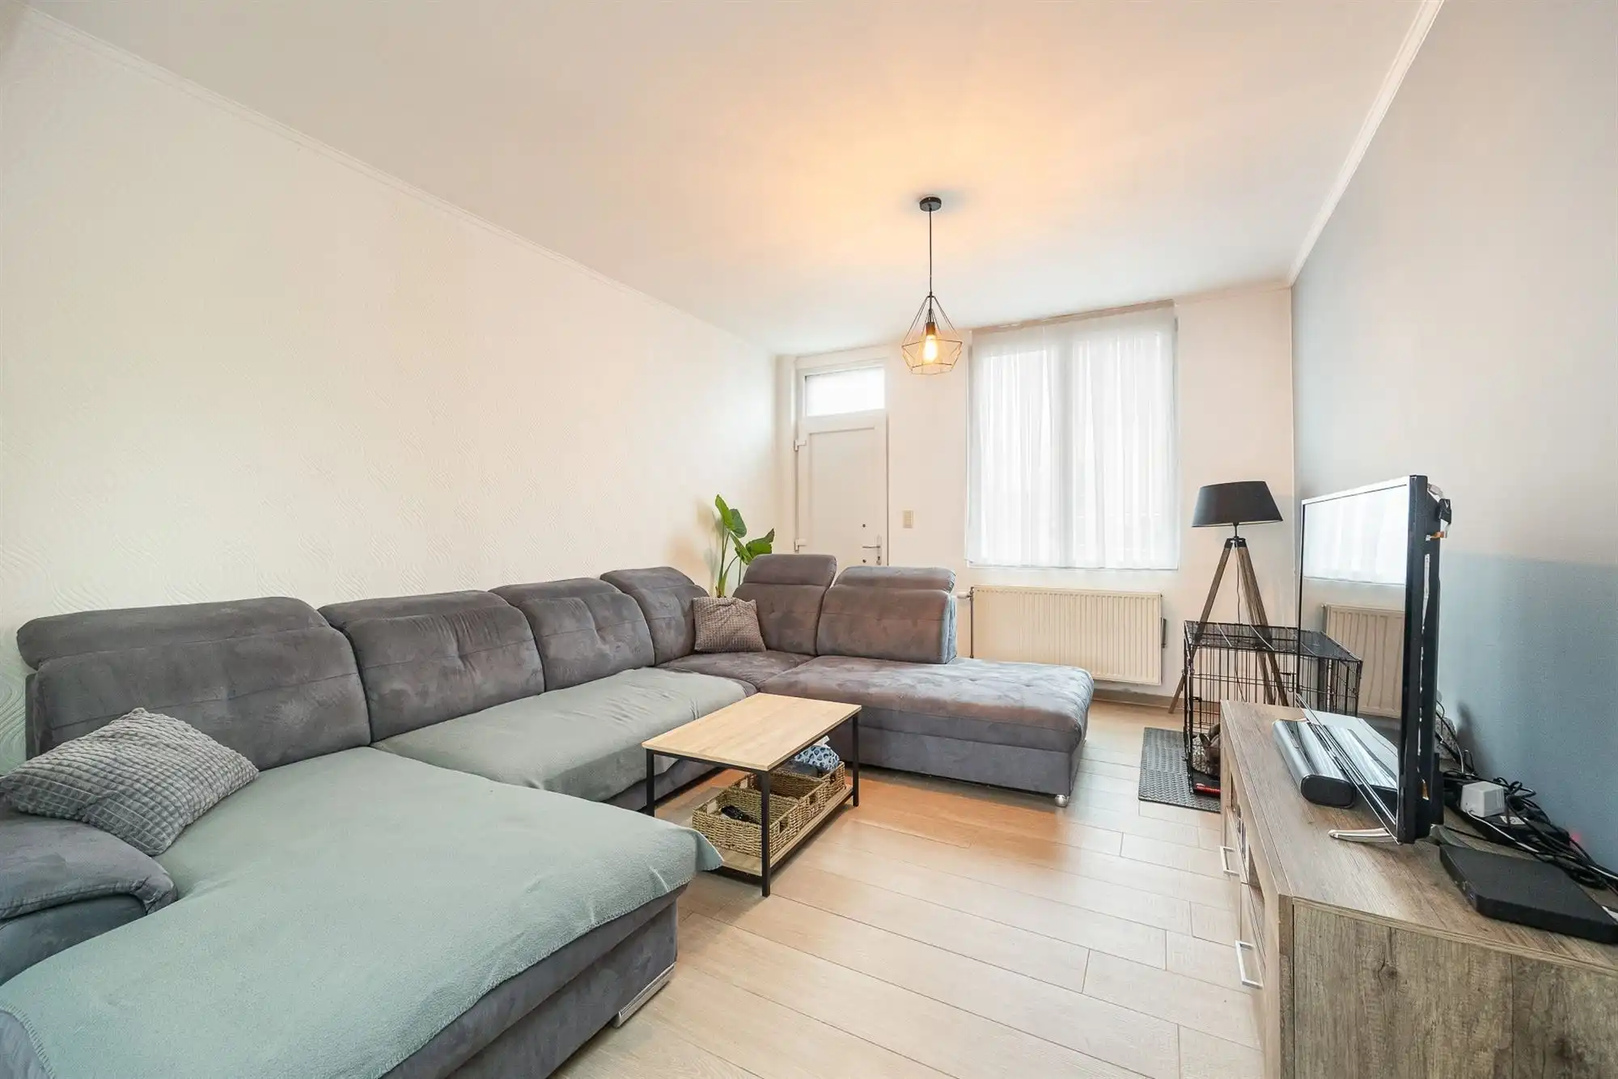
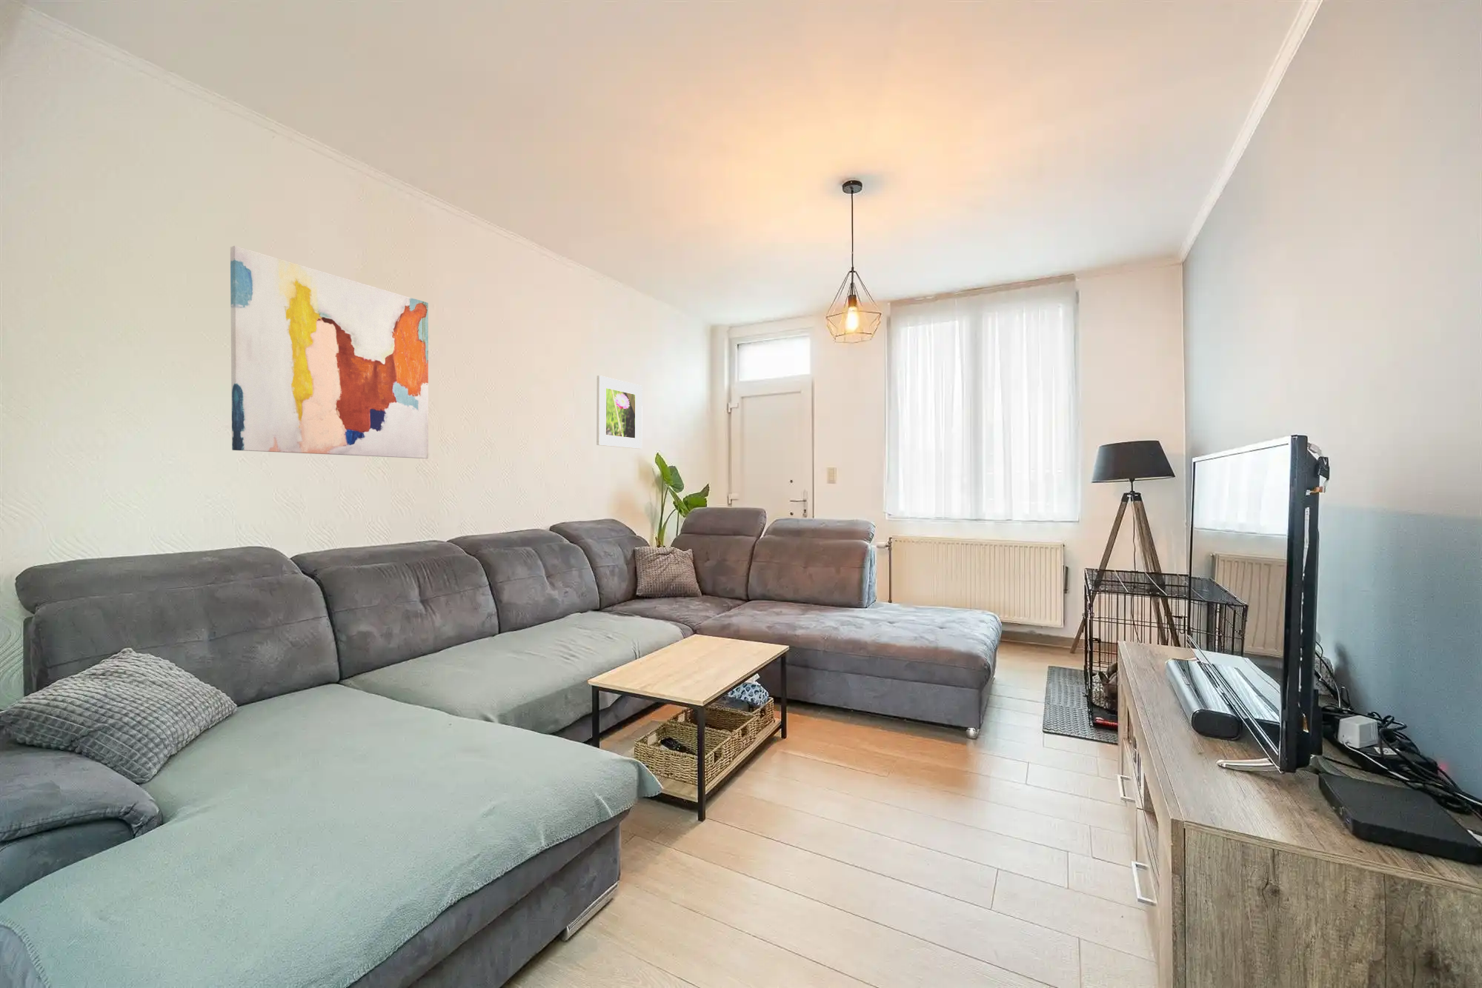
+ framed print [595,375,643,450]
+ wall art [229,245,429,459]
